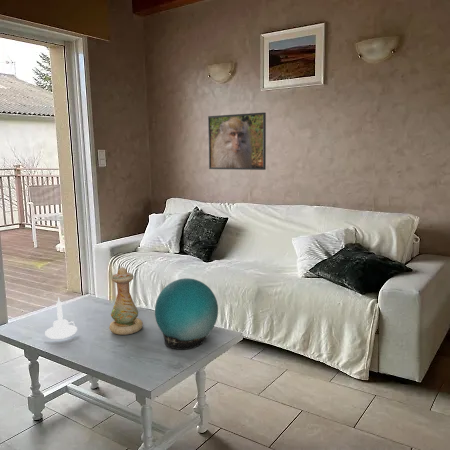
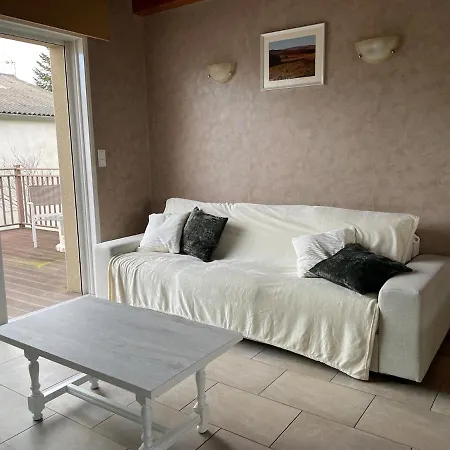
- vase [108,266,144,336]
- decorative orb [154,277,219,351]
- candle holder [44,296,78,340]
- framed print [207,111,267,171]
